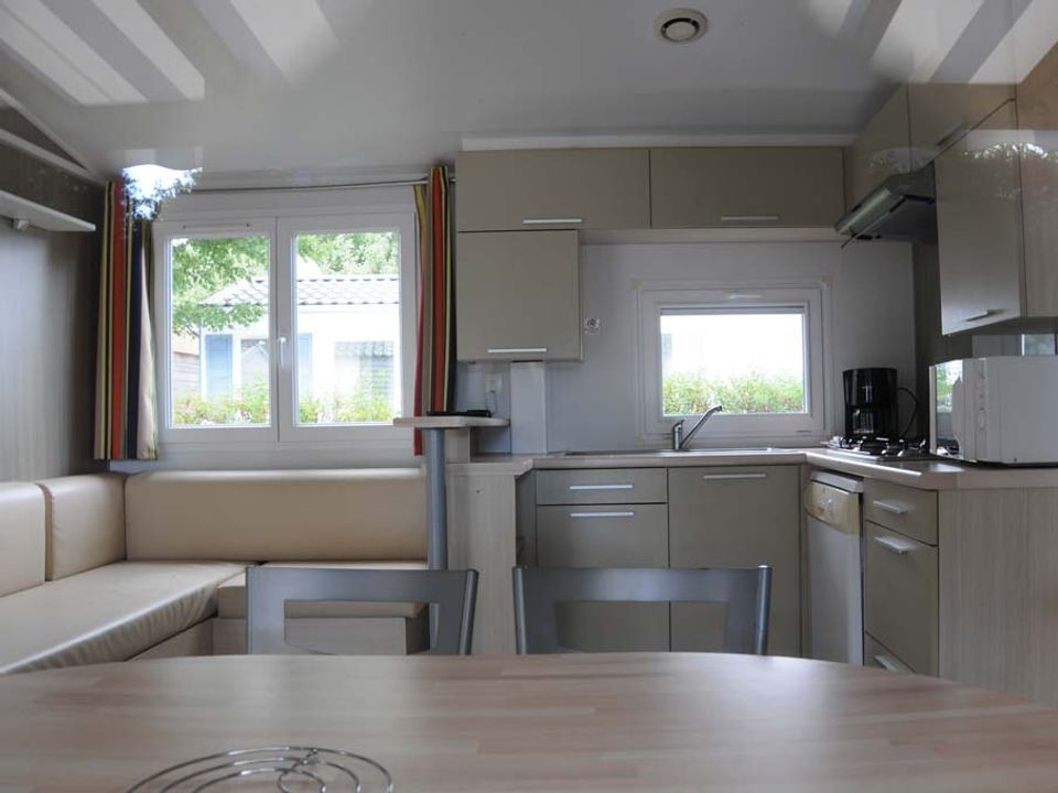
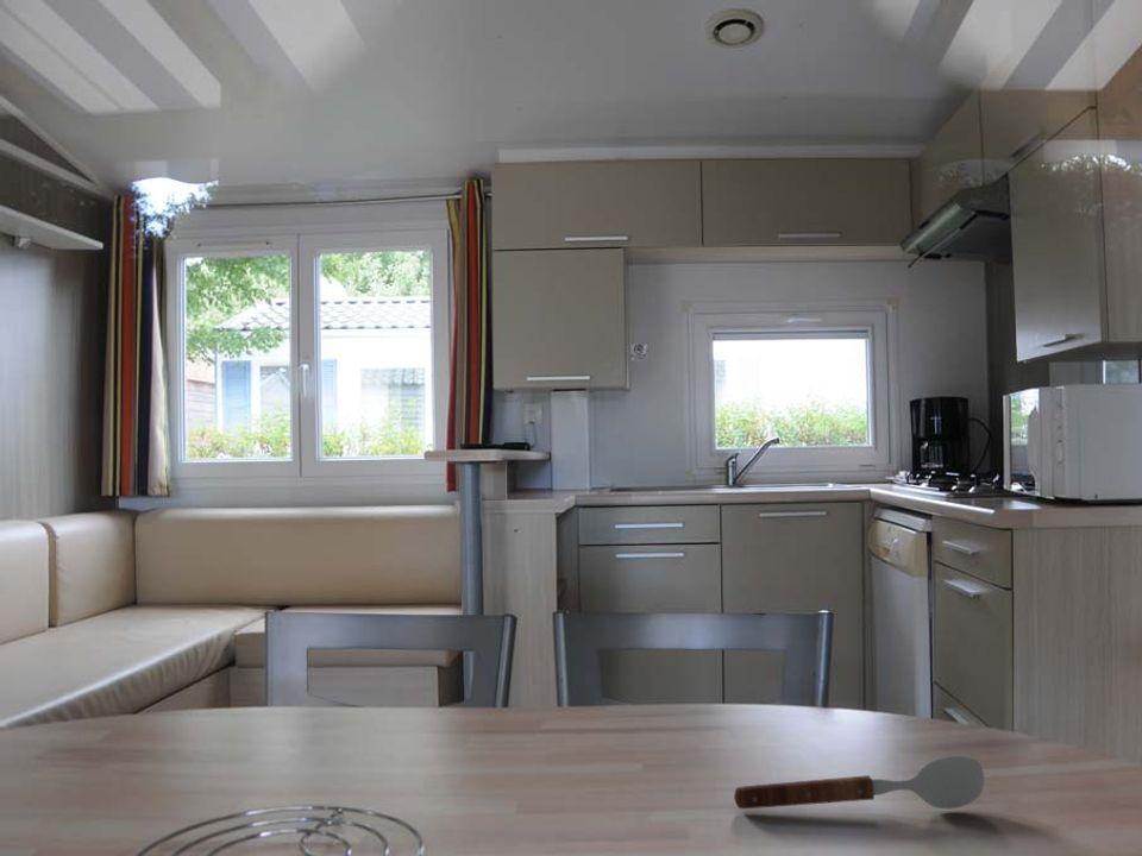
+ soupspoon [733,755,985,810]
